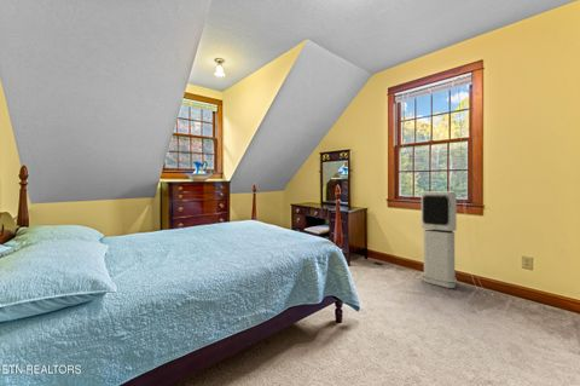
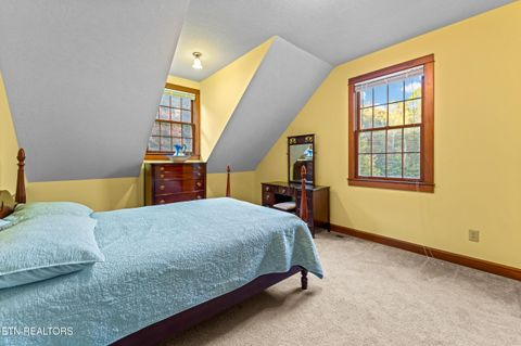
- air purifier [420,190,458,289]
